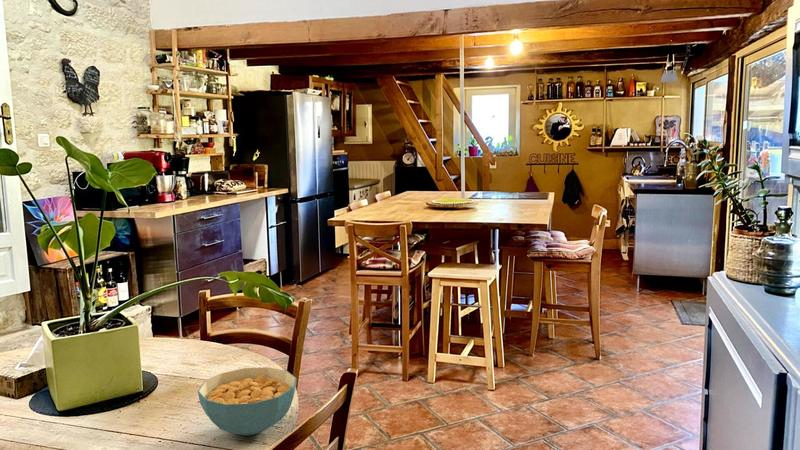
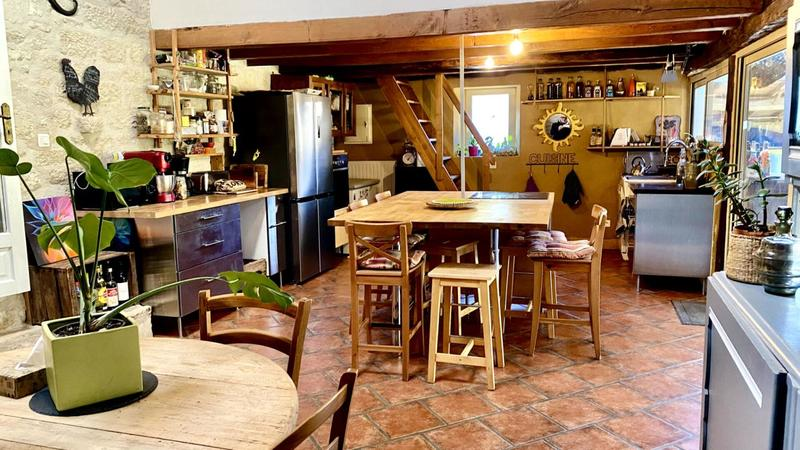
- cereal bowl [197,366,298,437]
